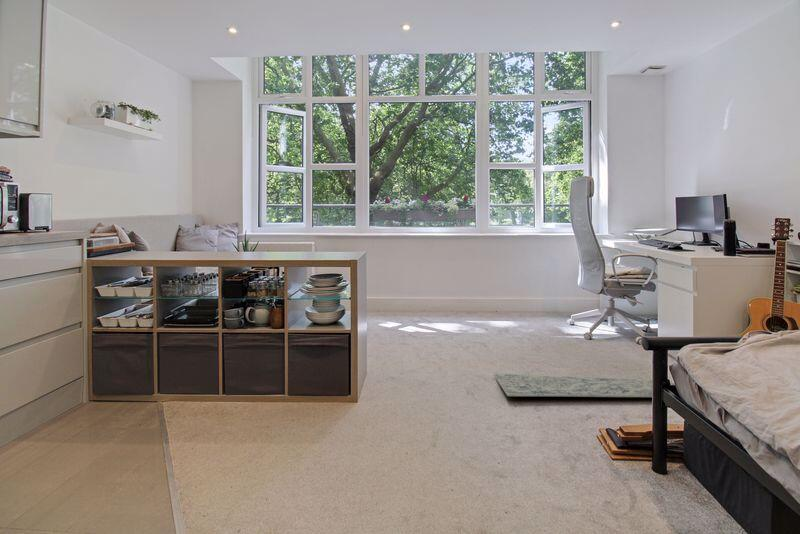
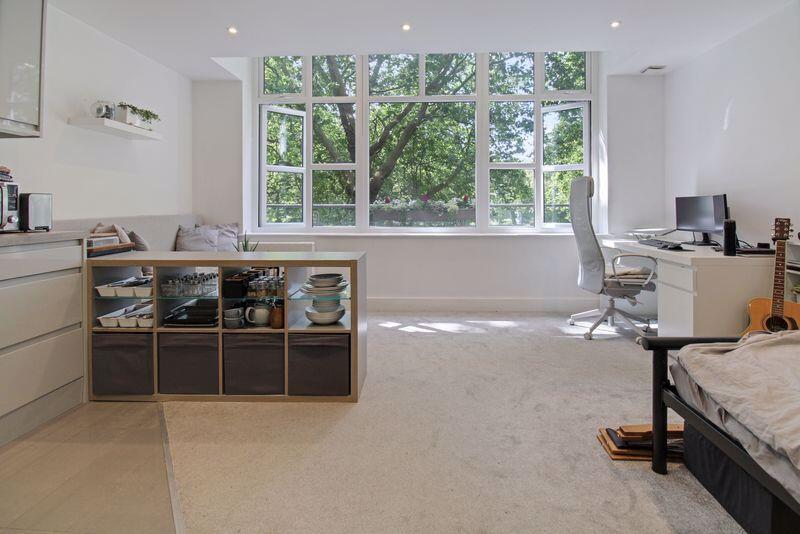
- rug [493,373,673,398]
